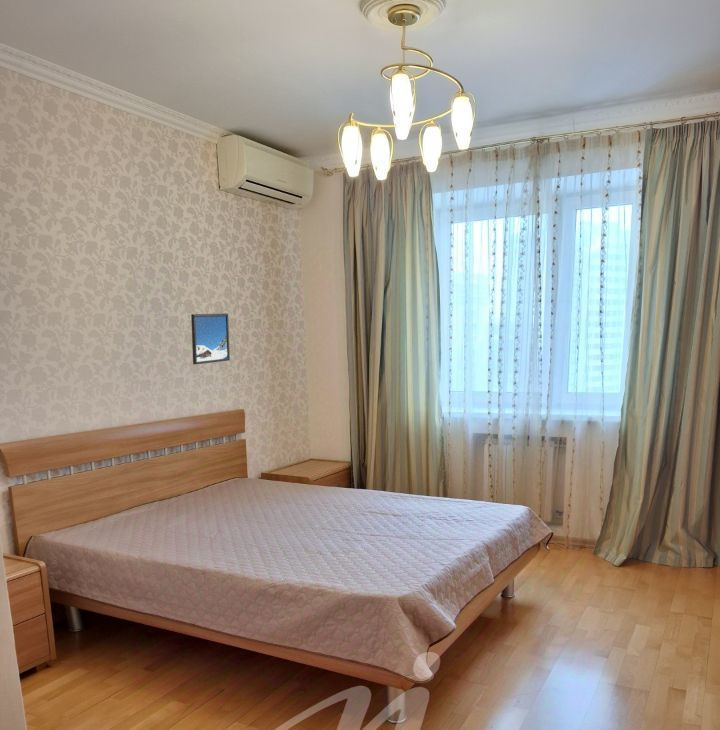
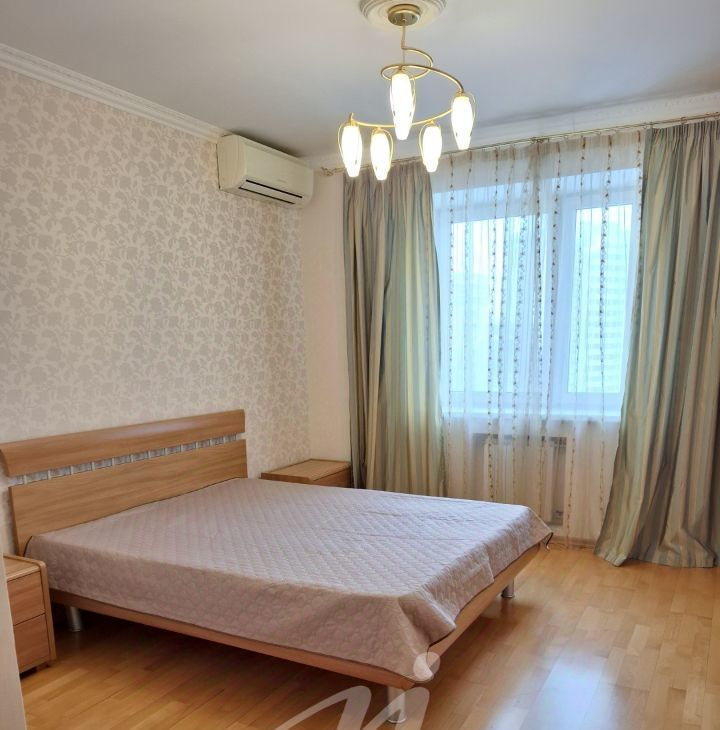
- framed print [190,312,231,365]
